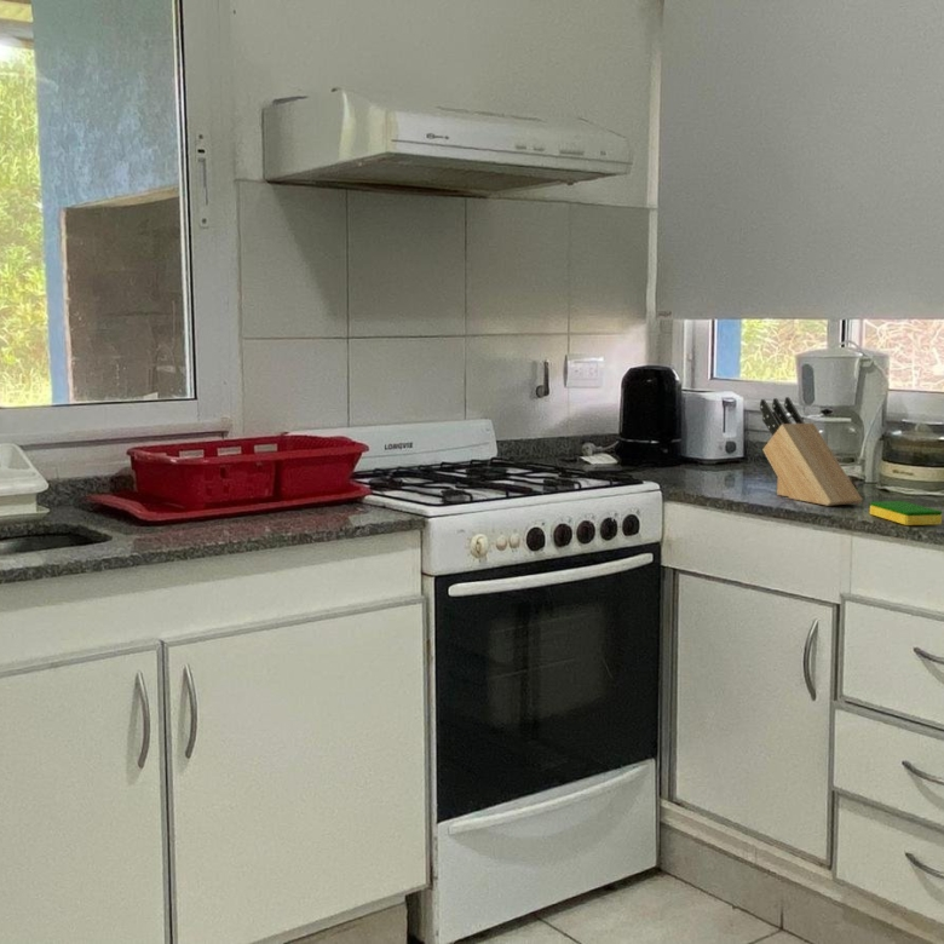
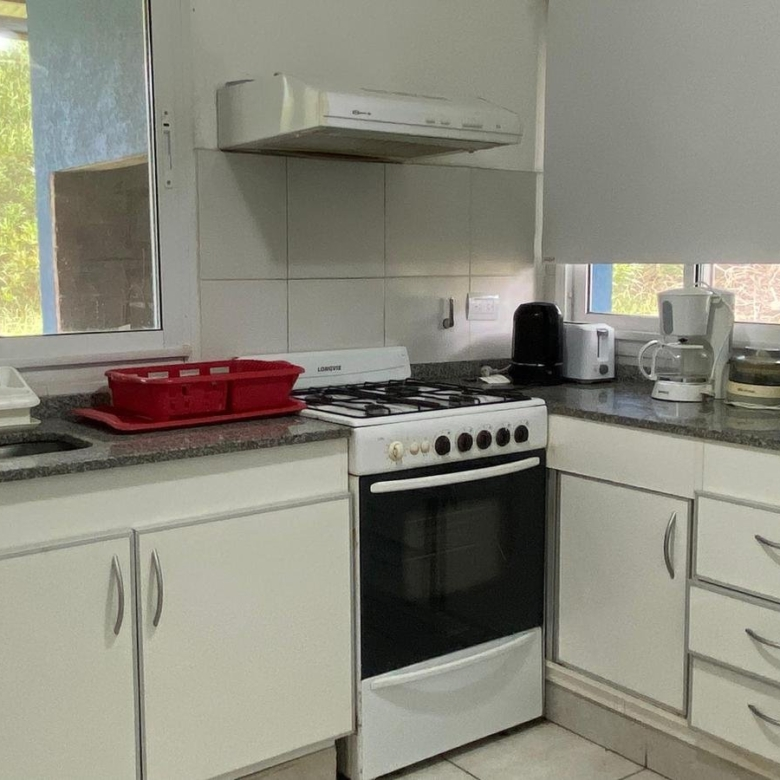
- knife block [759,396,863,507]
- dish sponge [869,500,943,526]
